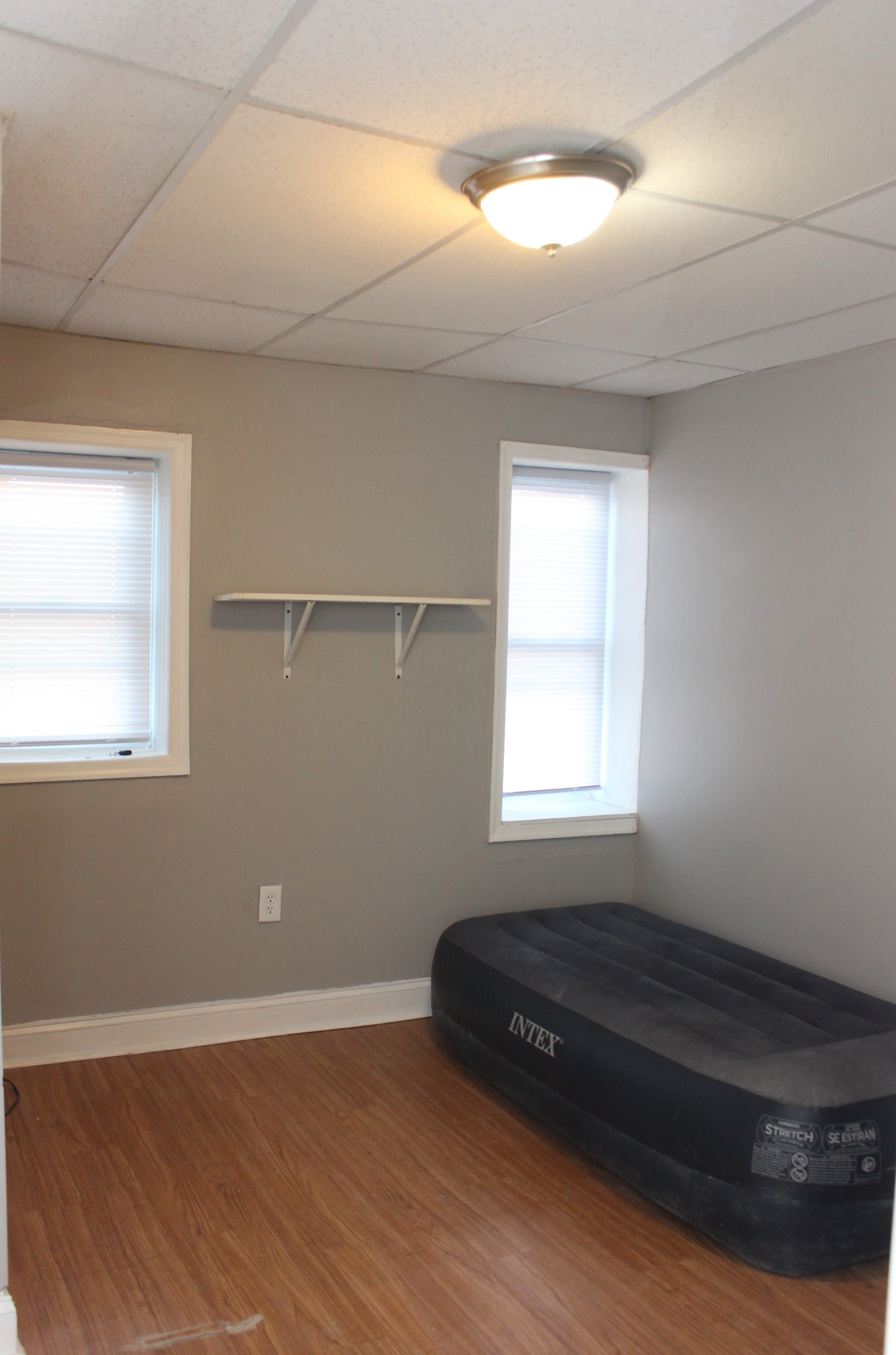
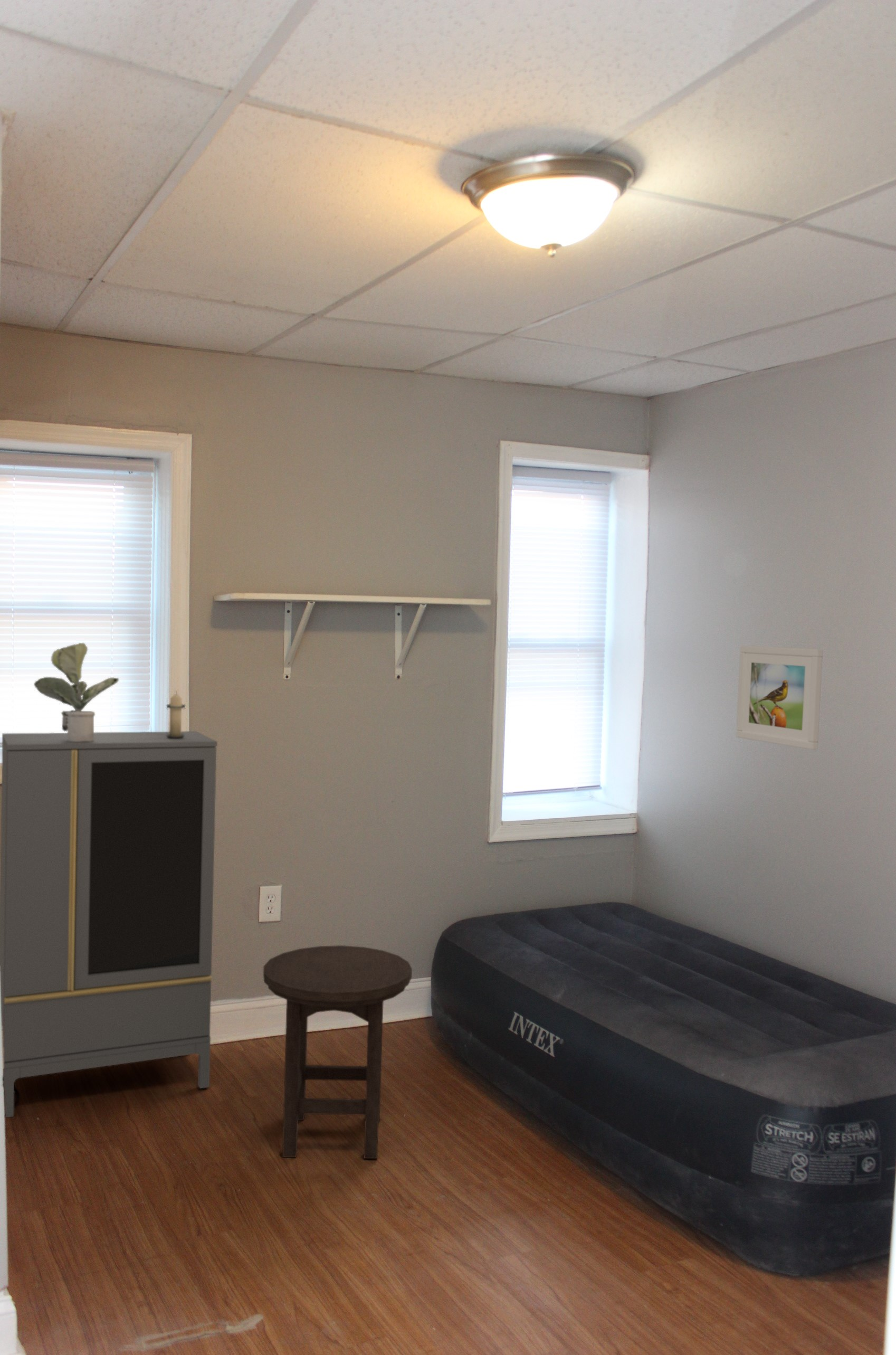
+ stool [263,945,413,1159]
+ cabinet [0,731,218,1119]
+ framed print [736,645,823,750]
+ potted plant [33,642,119,742]
+ candle [165,690,186,738]
